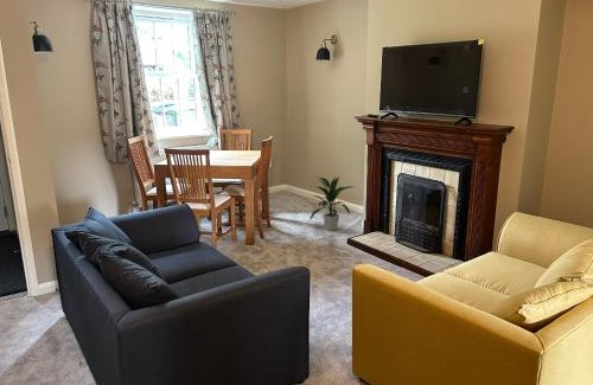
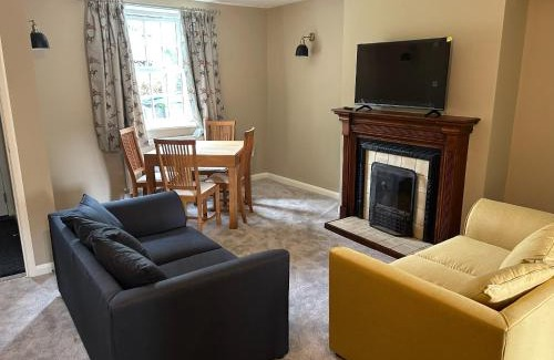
- indoor plant [308,175,353,232]
